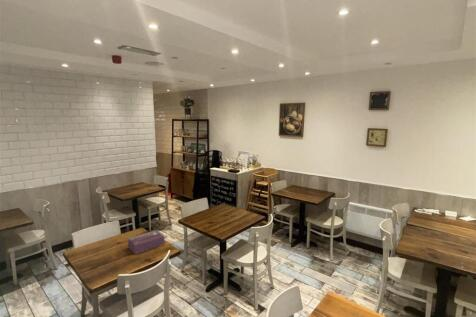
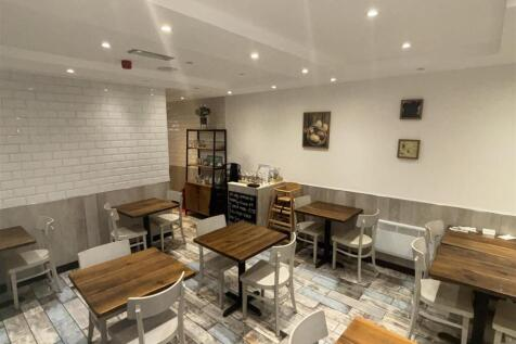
- tissue box [127,230,165,255]
